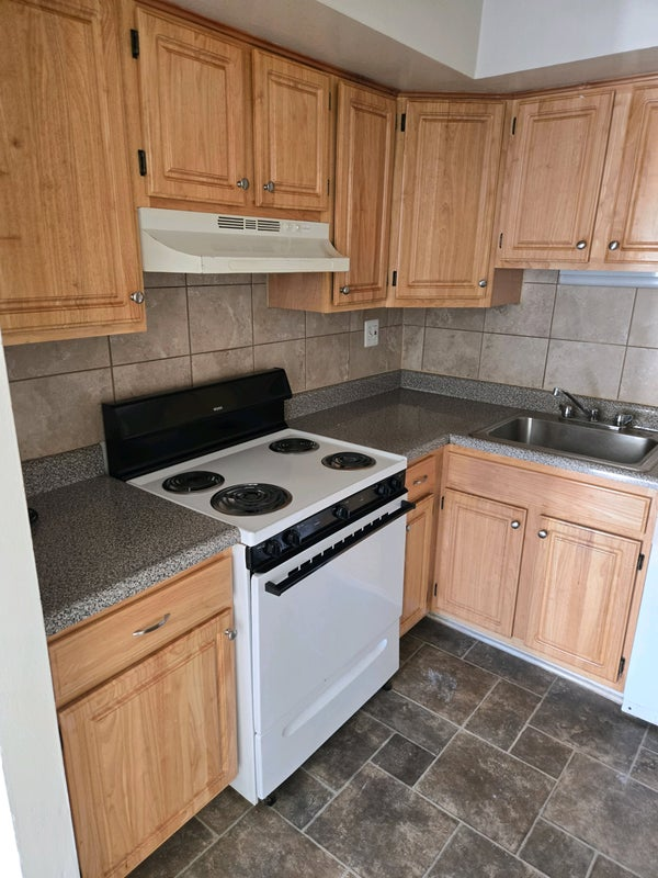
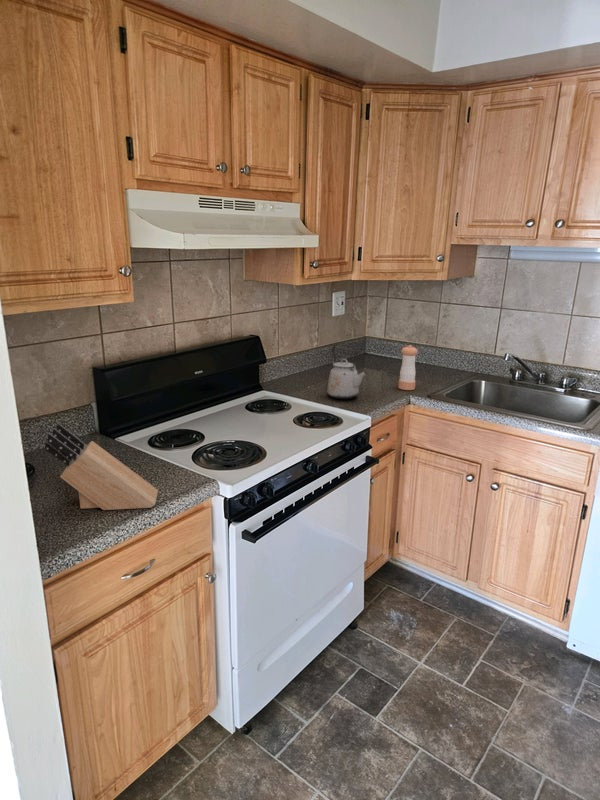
+ knife block [44,422,159,511]
+ pepper shaker [397,344,419,391]
+ kettle [326,343,368,400]
